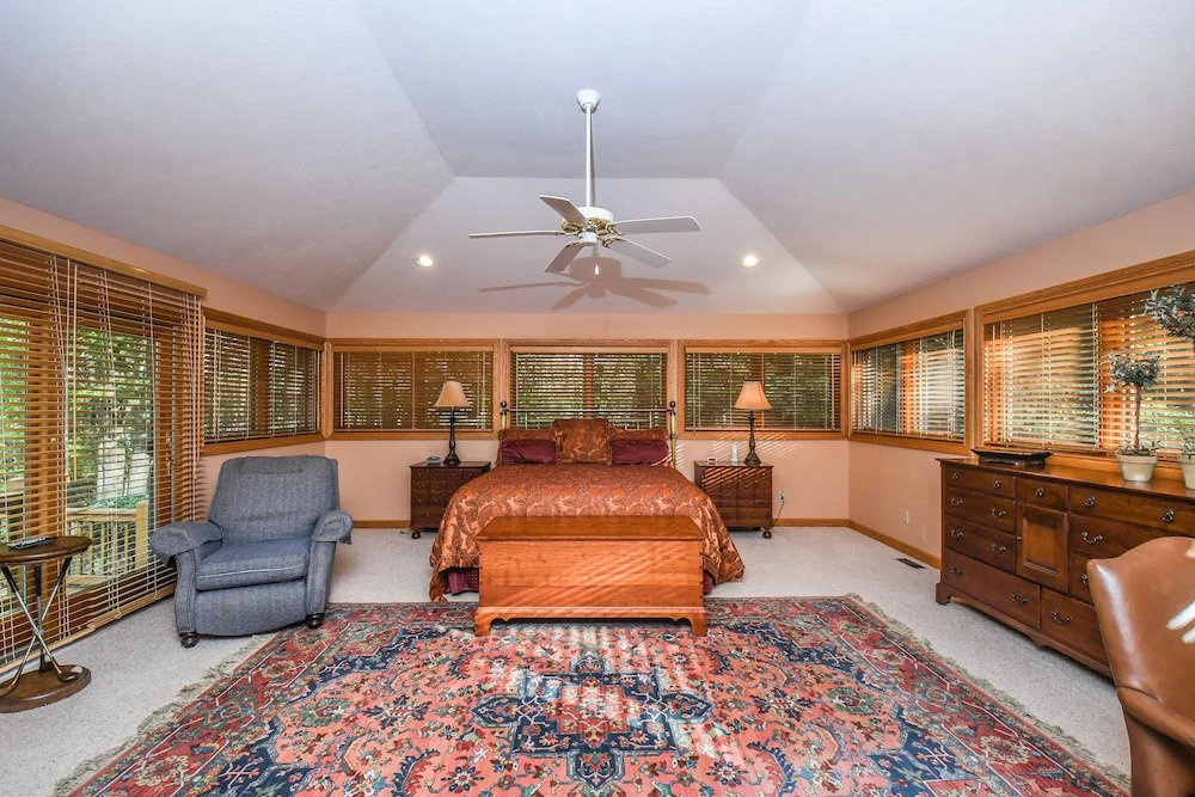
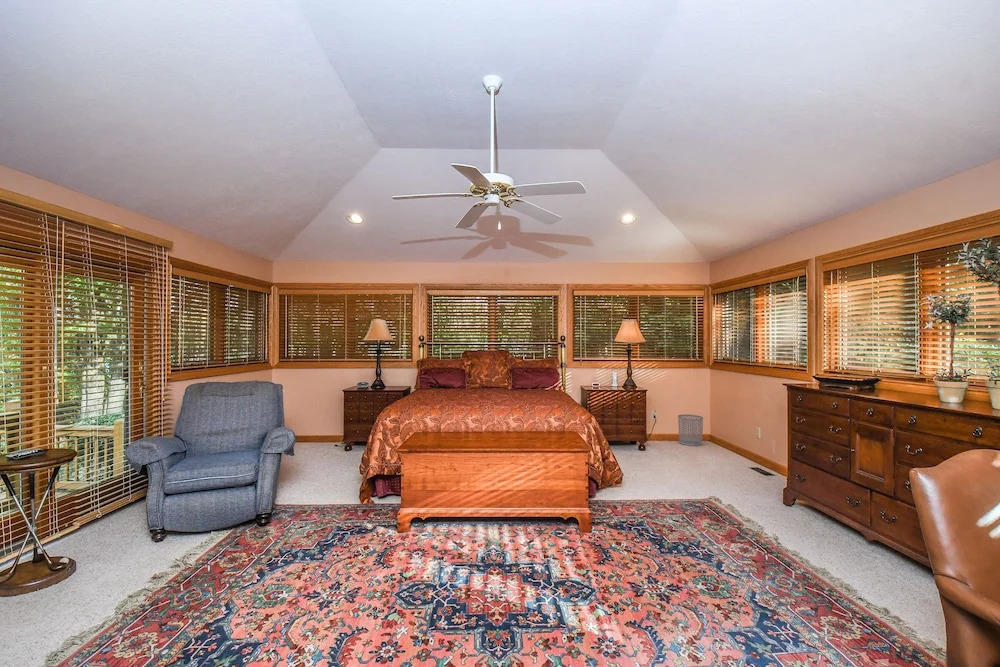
+ waste bin [677,413,704,447]
